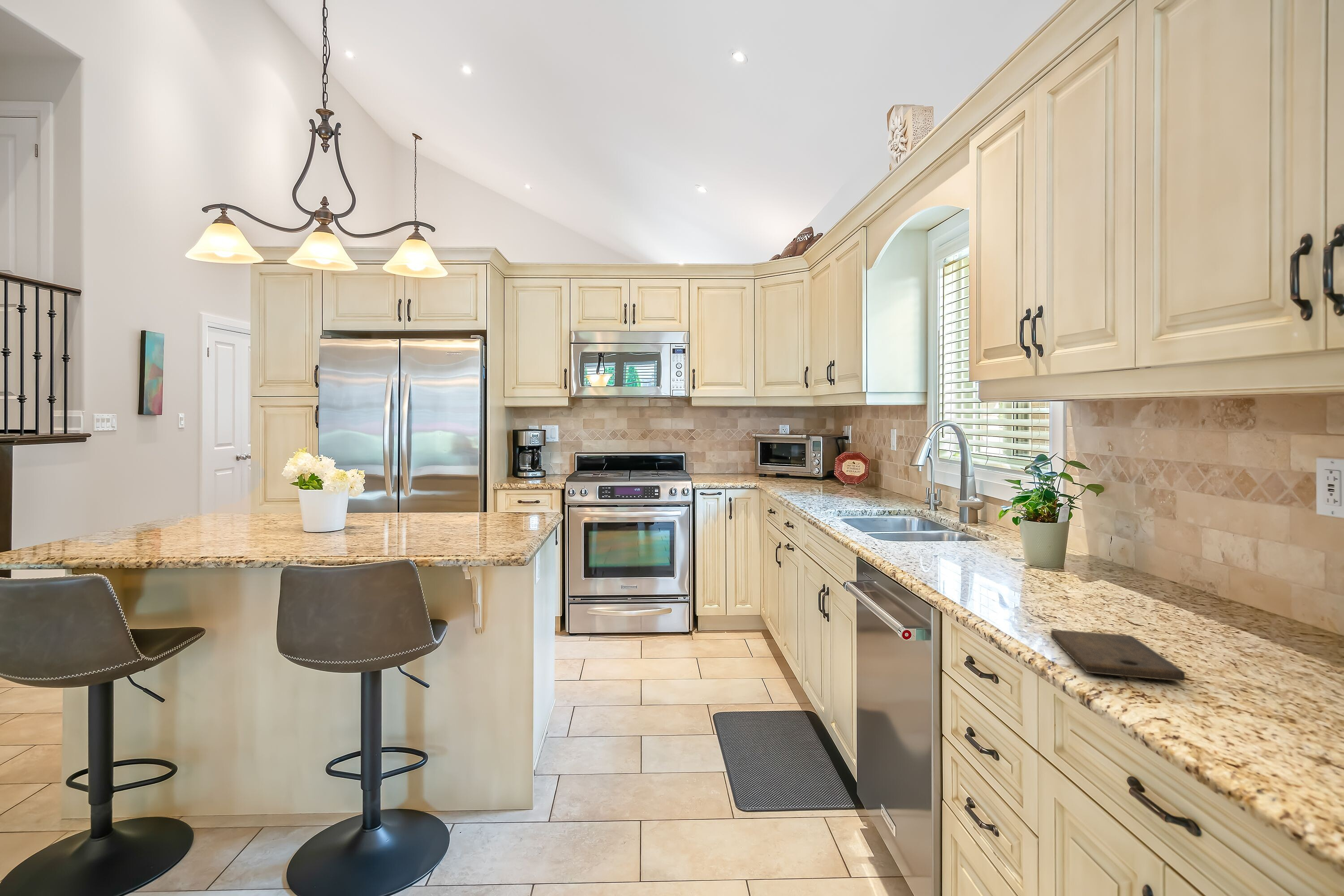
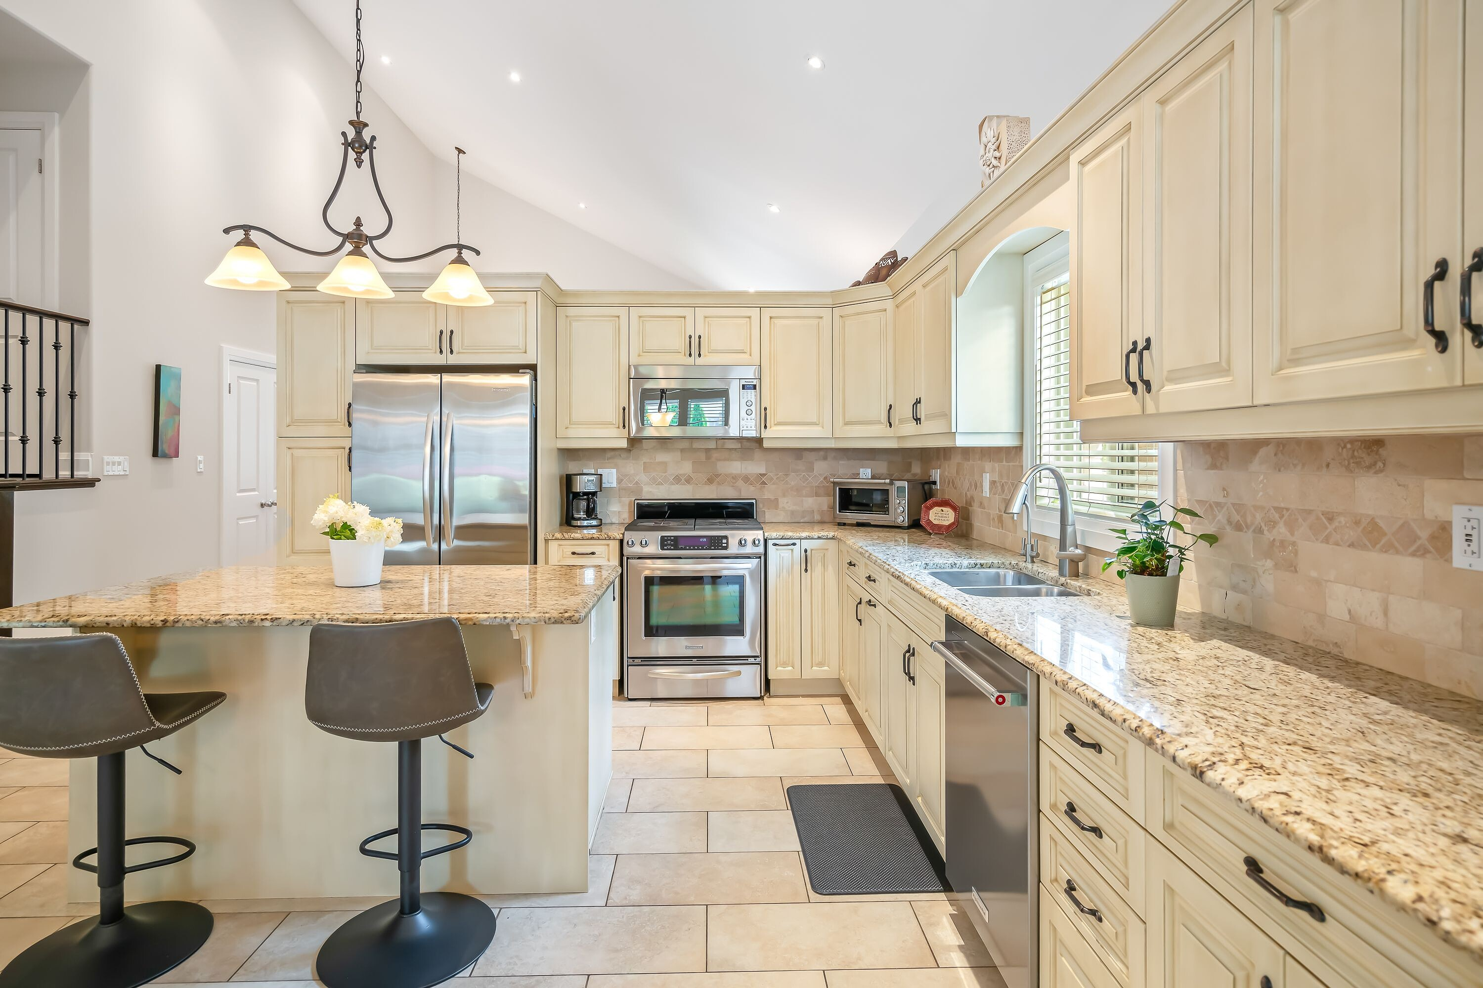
- cutting board [1051,629,1185,682]
